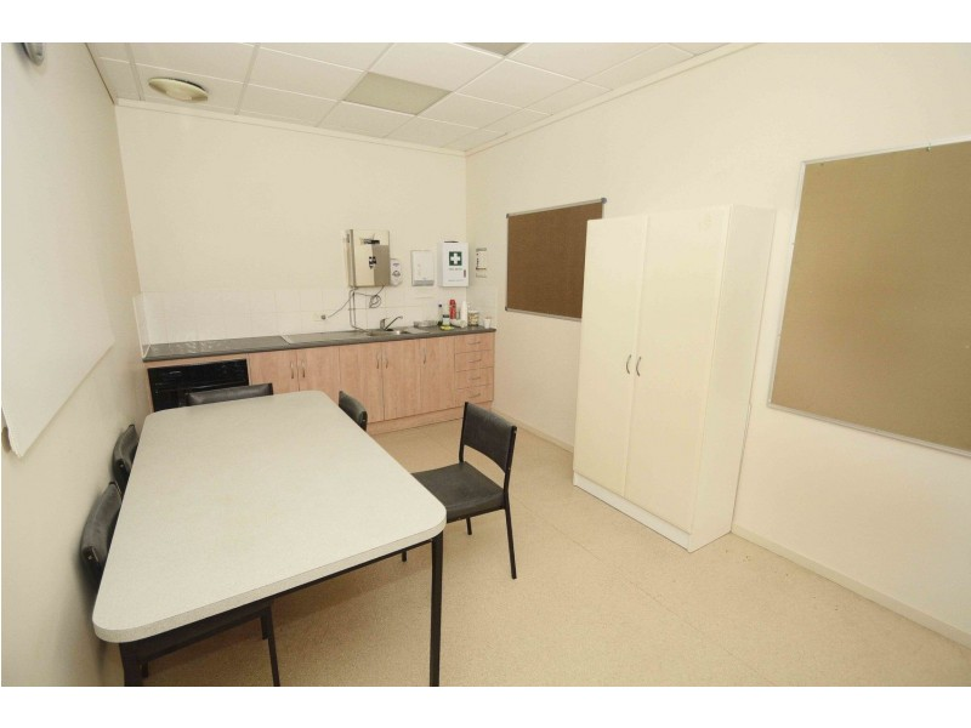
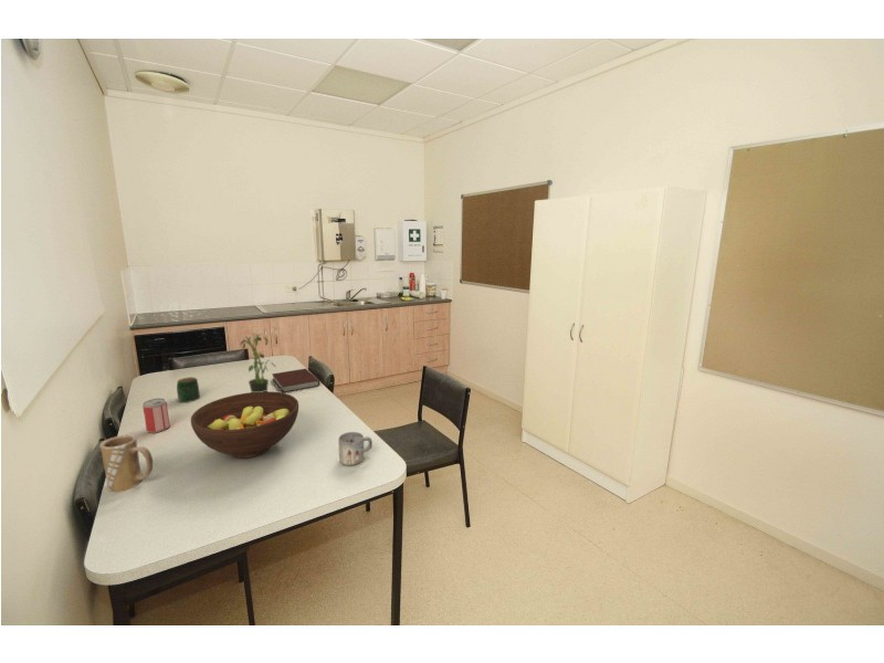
+ mug [98,434,154,493]
+ mug [337,431,373,466]
+ notebook [271,368,320,393]
+ beer can [141,398,171,434]
+ potted plant [240,332,277,392]
+ fruit bowl [190,390,299,460]
+ jar [176,376,201,403]
